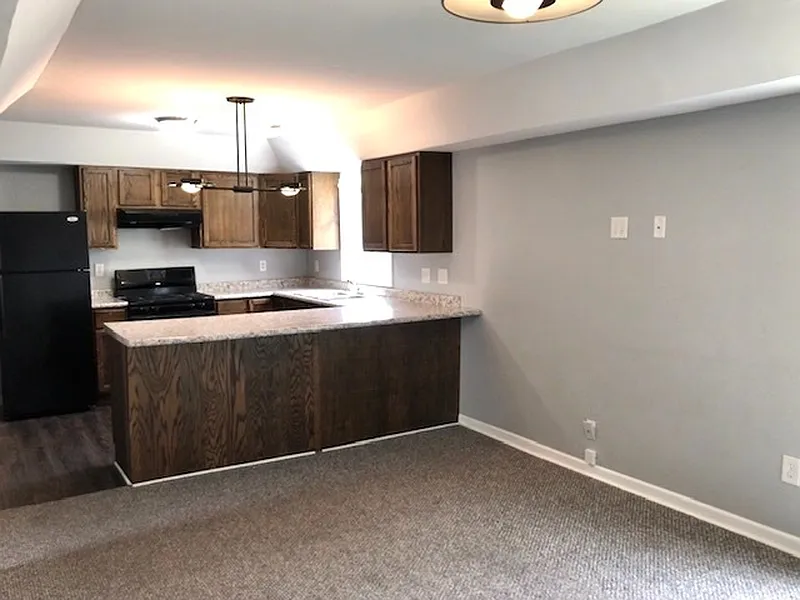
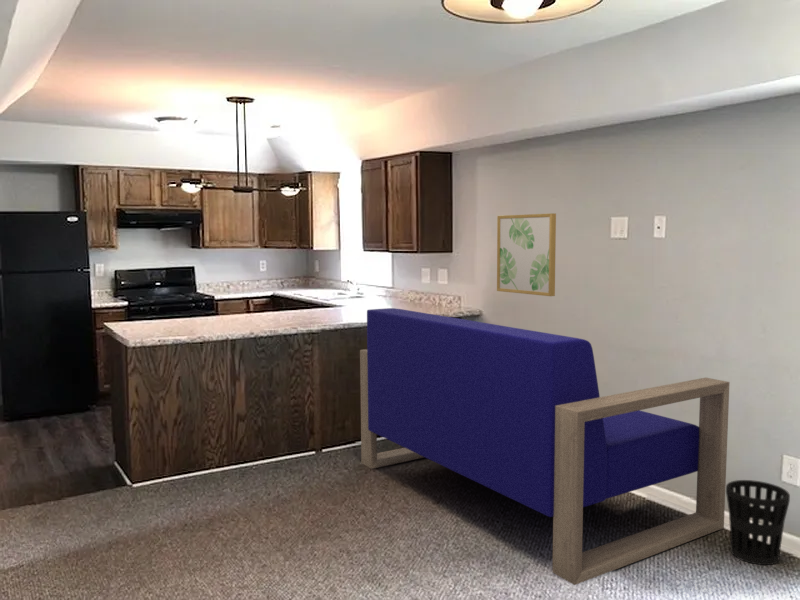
+ wastebasket [725,479,791,566]
+ wall art [496,212,557,297]
+ sofa [359,307,731,586]
